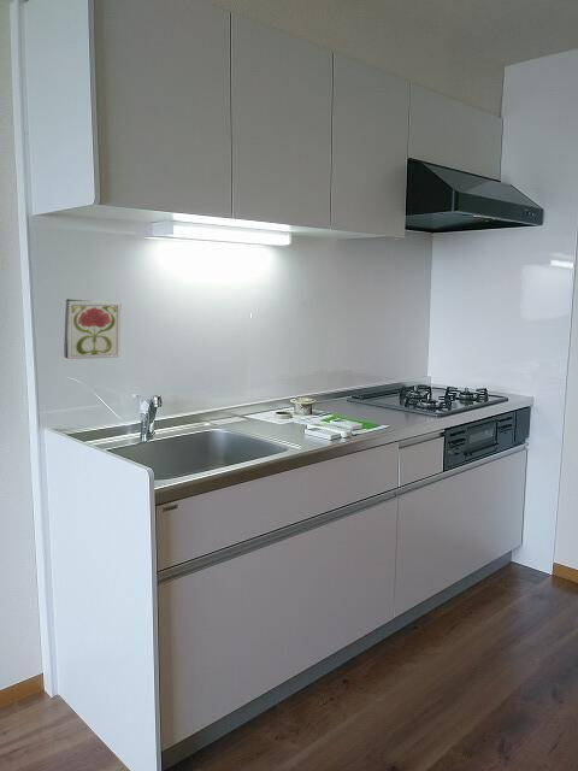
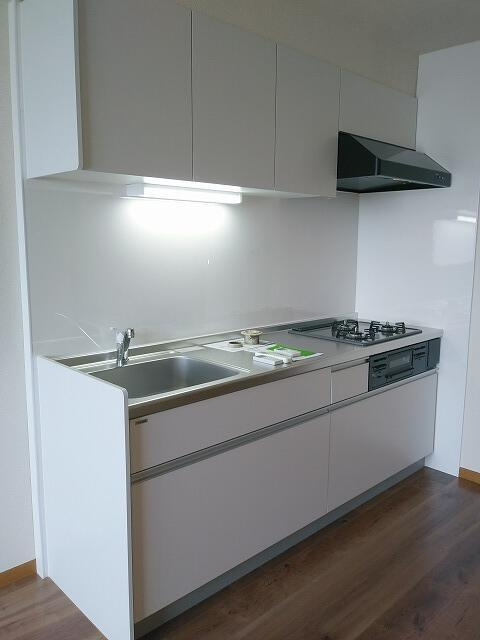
- decorative tile [63,298,123,360]
